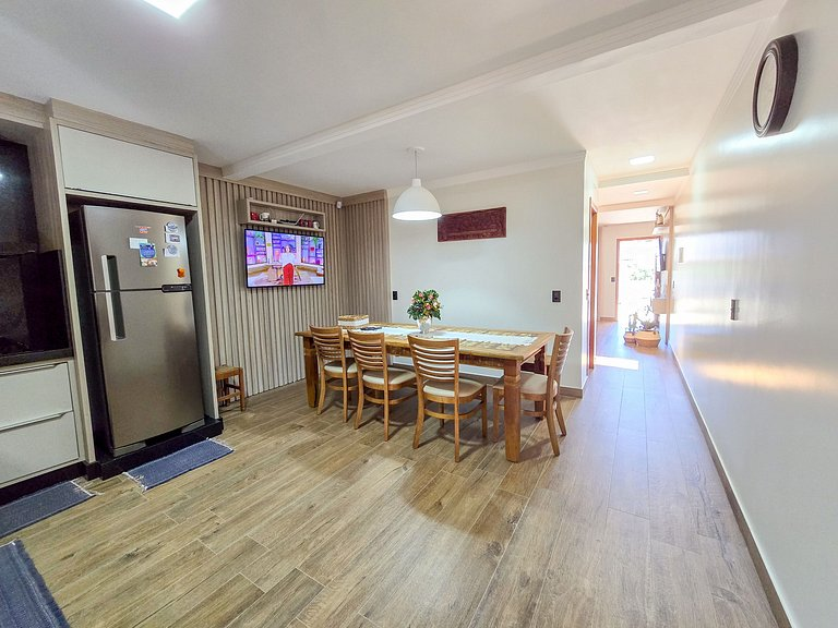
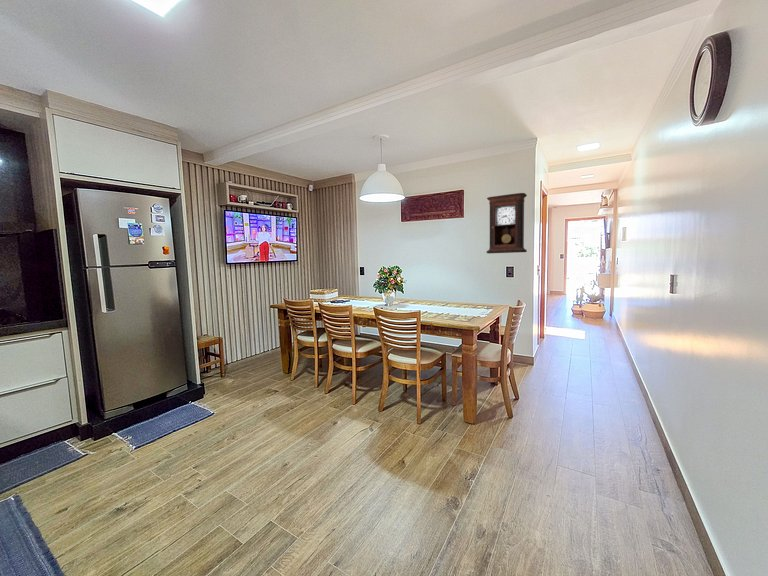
+ pendulum clock [485,192,528,254]
